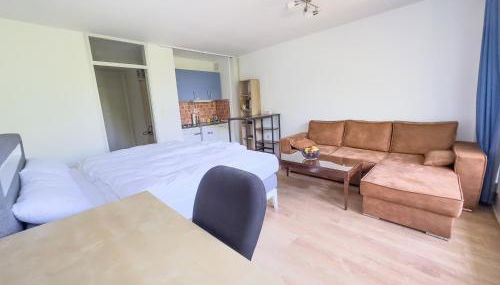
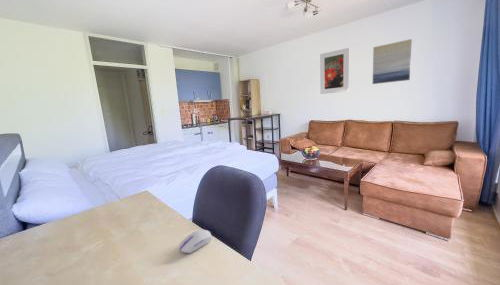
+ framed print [319,47,350,95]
+ wall art [372,38,413,85]
+ computer mouse [178,229,212,254]
